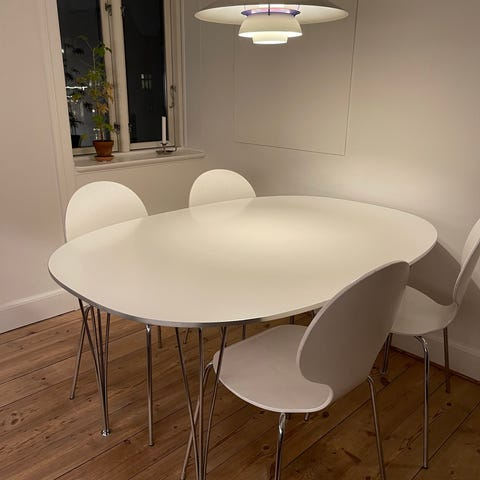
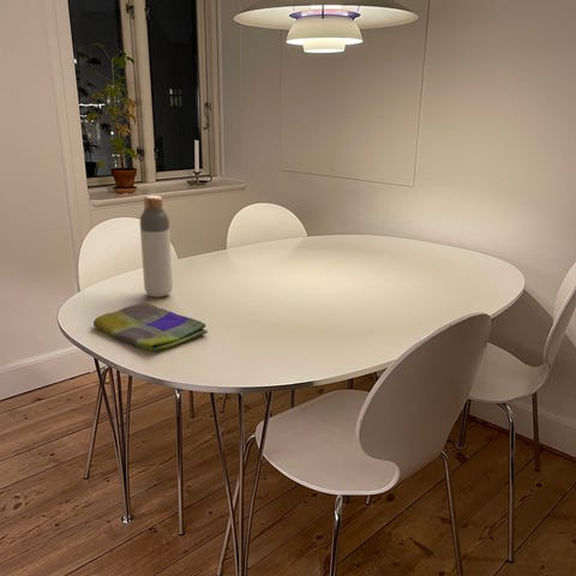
+ dish towel [92,300,209,352]
+ bottle [139,194,174,299]
